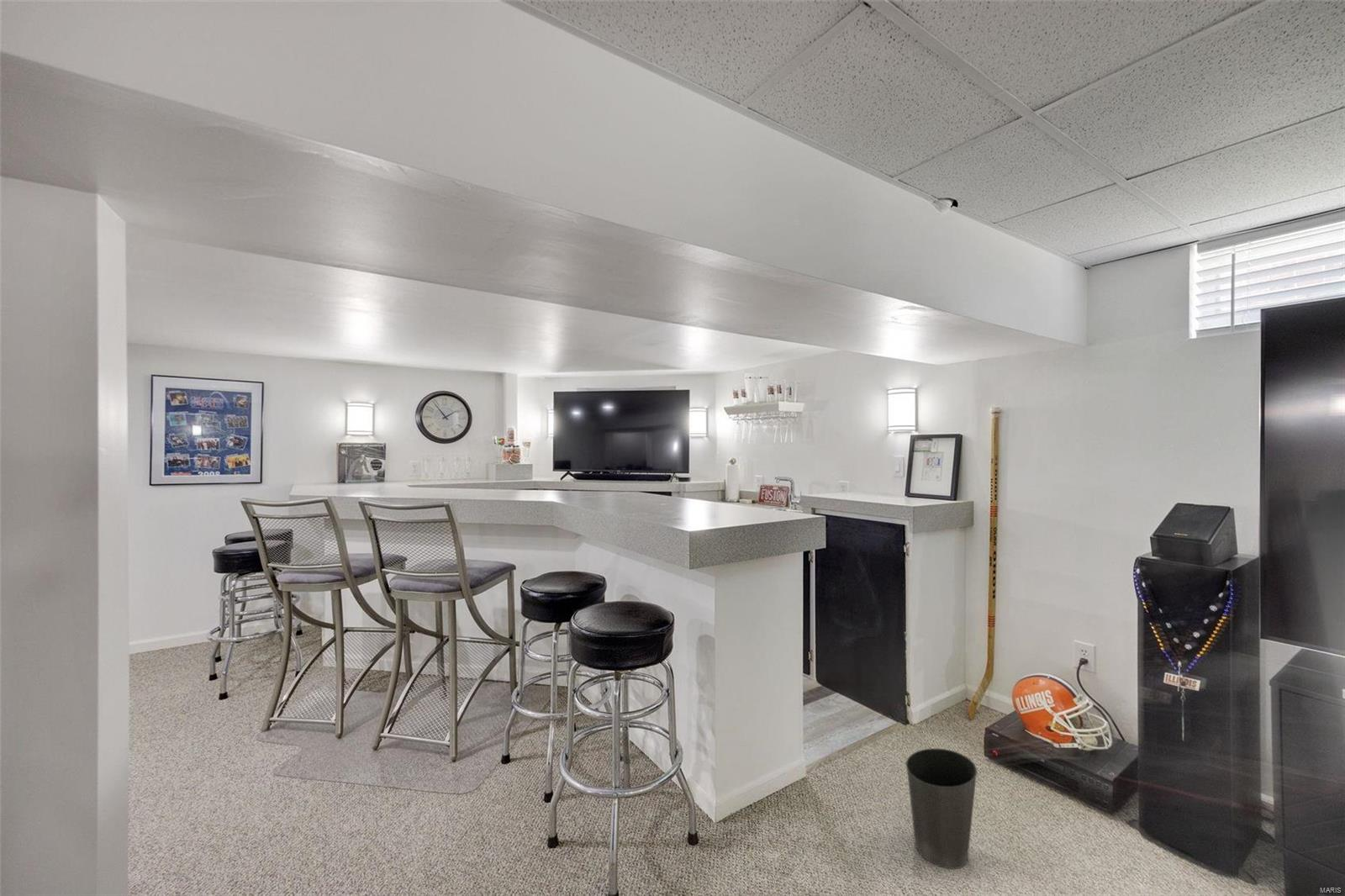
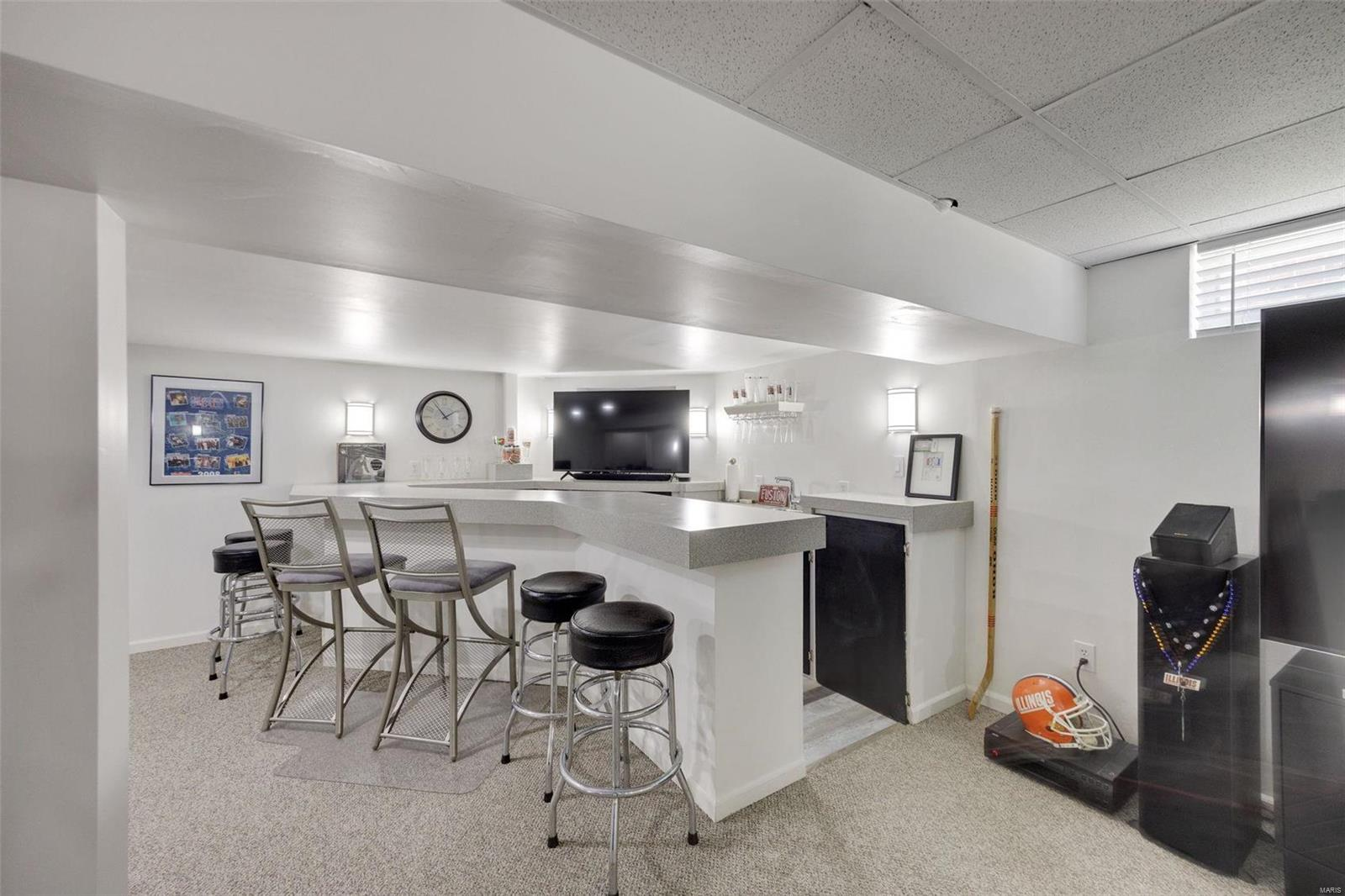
- waste basket [905,747,978,870]
